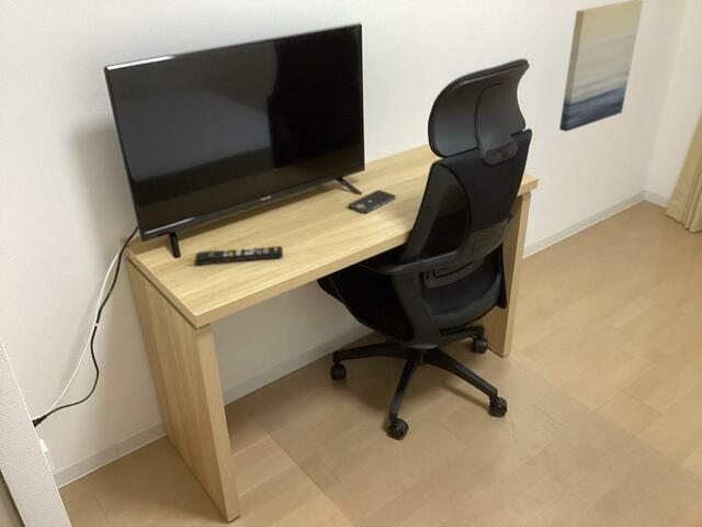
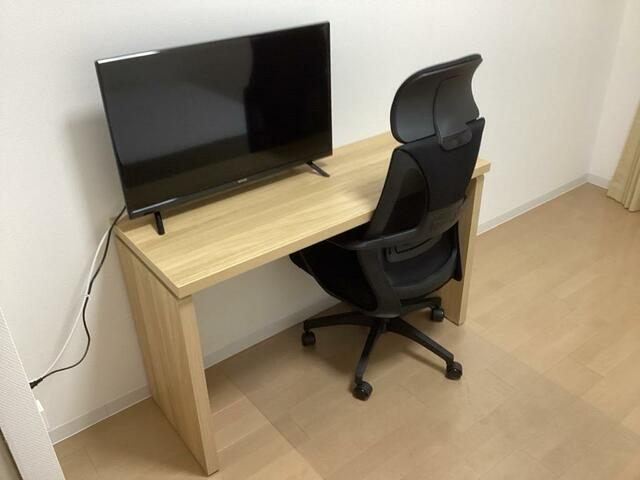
- smartphone [348,189,397,214]
- remote control [193,245,284,266]
- wall art [558,0,644,133]
